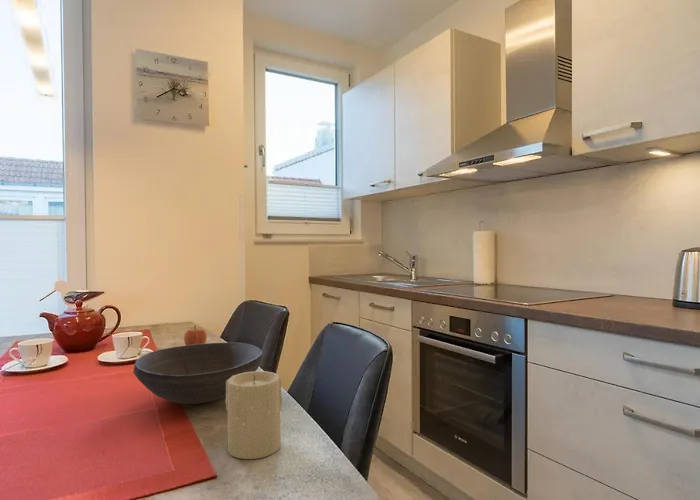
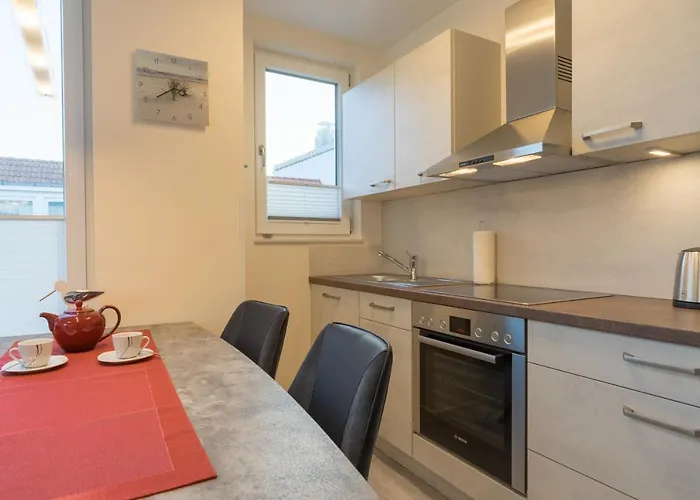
- bowl [132,342,264,405]
- apple [183,324,208,346]
- candle [225,370,283,460]
